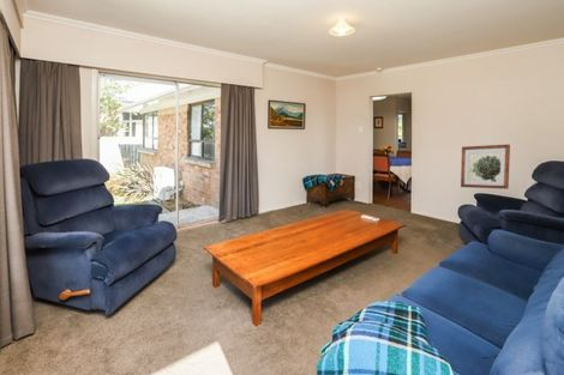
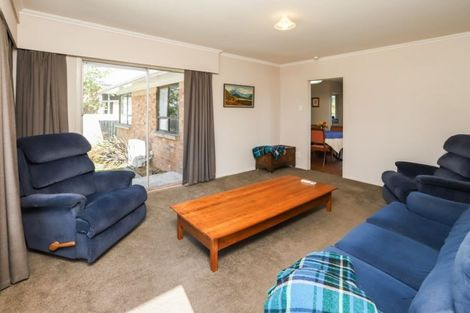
- wall art [460,144,511,190]
